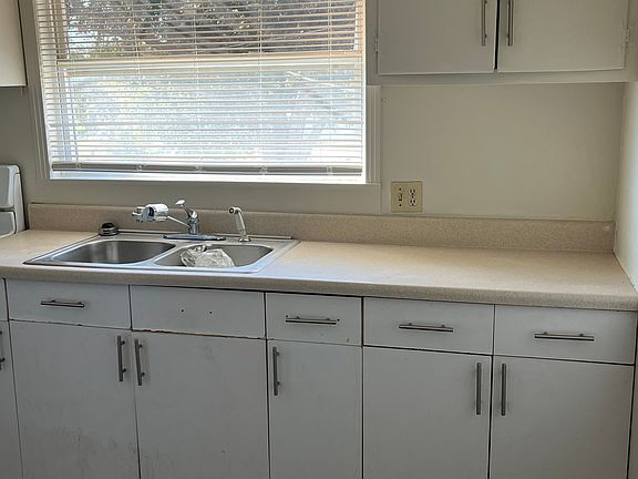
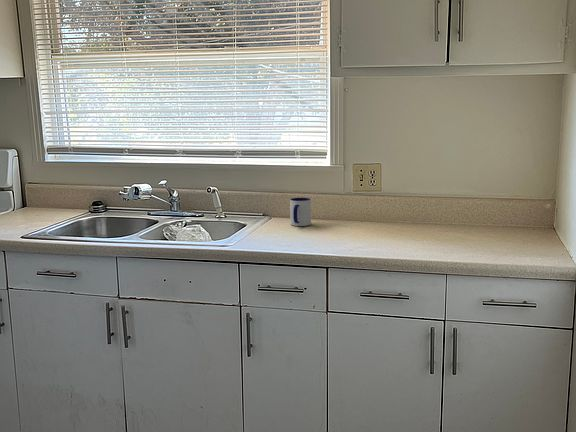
+ mug [289,197,312,227]
